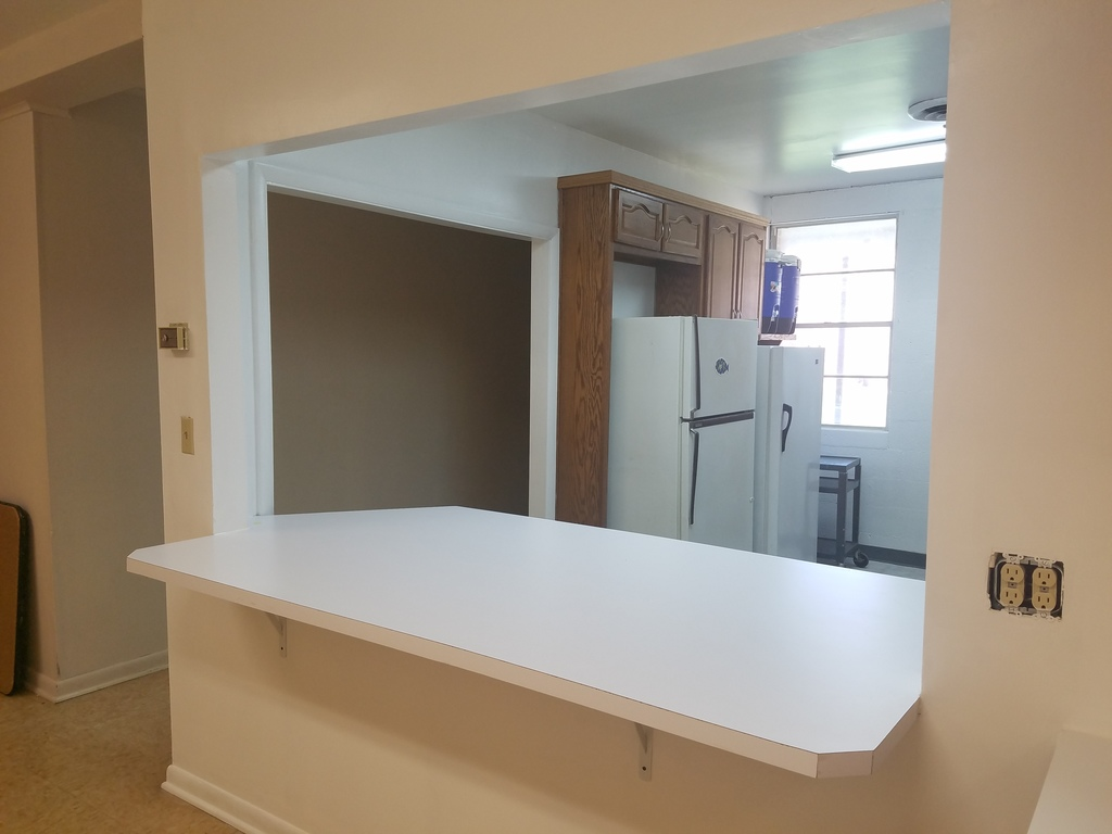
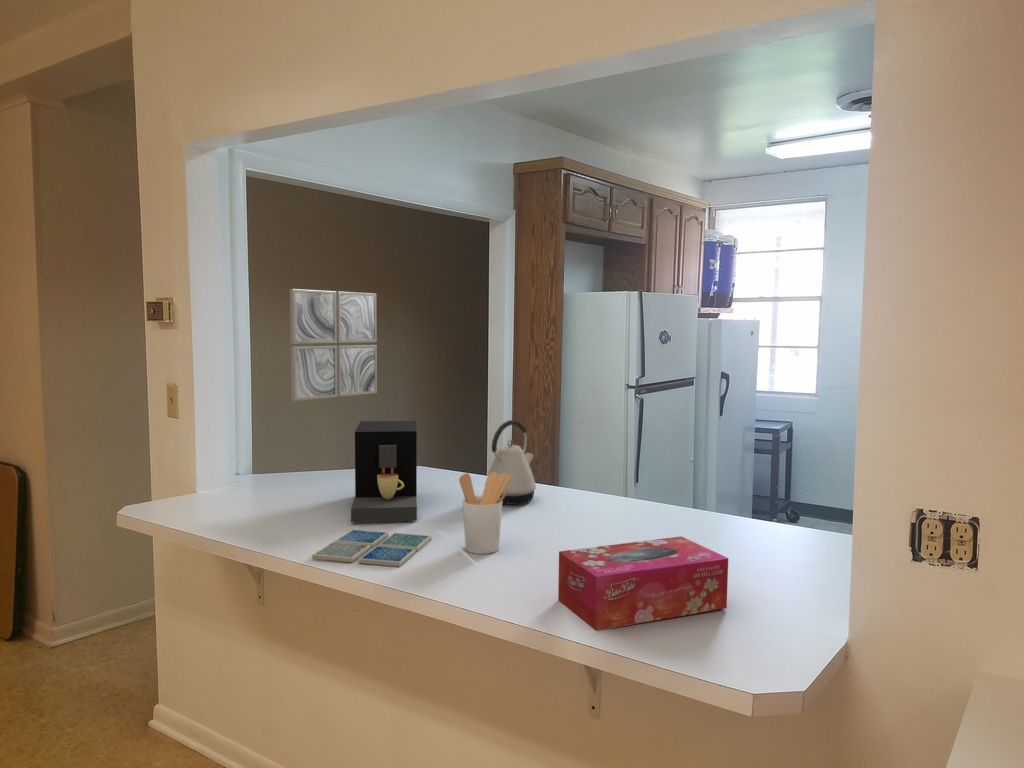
+ drink coaster [311,528,432,568]
+ tissue box [557,535,729,632]
+ kettle [484,419,537,506]
+ coffee maker [350,420,418,523]
+ utensil holder [458,472,511,555]
+ wall art [289,288,378,402]
